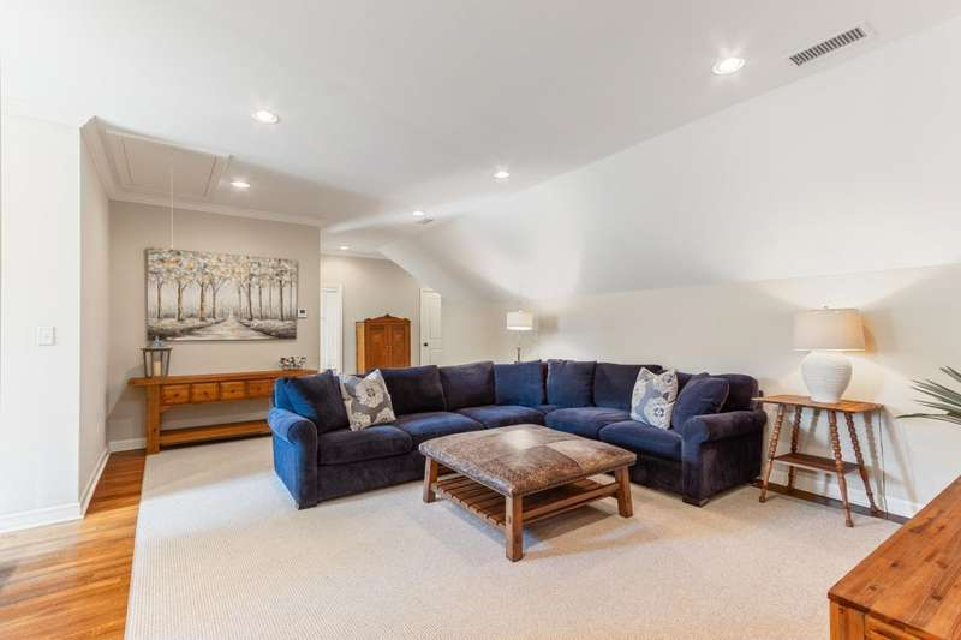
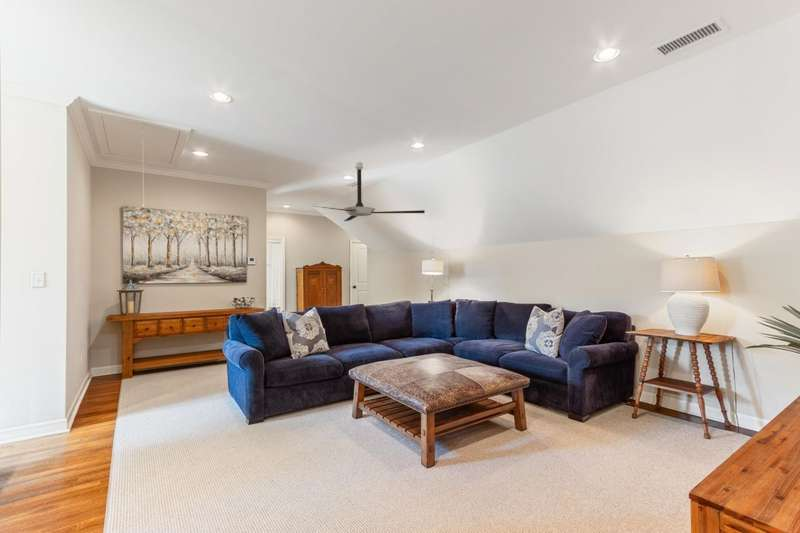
+ ceiling fan [307,161,426,222]
